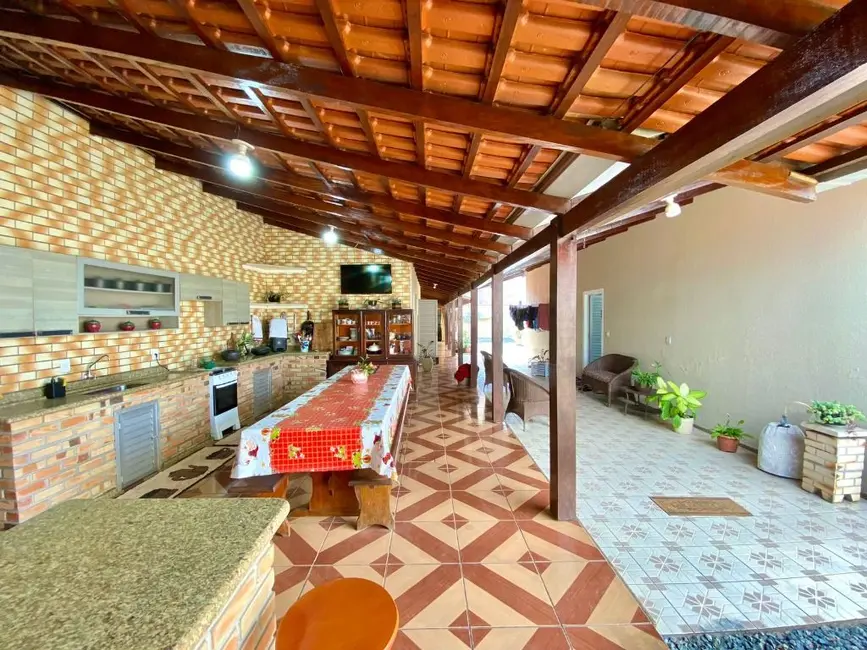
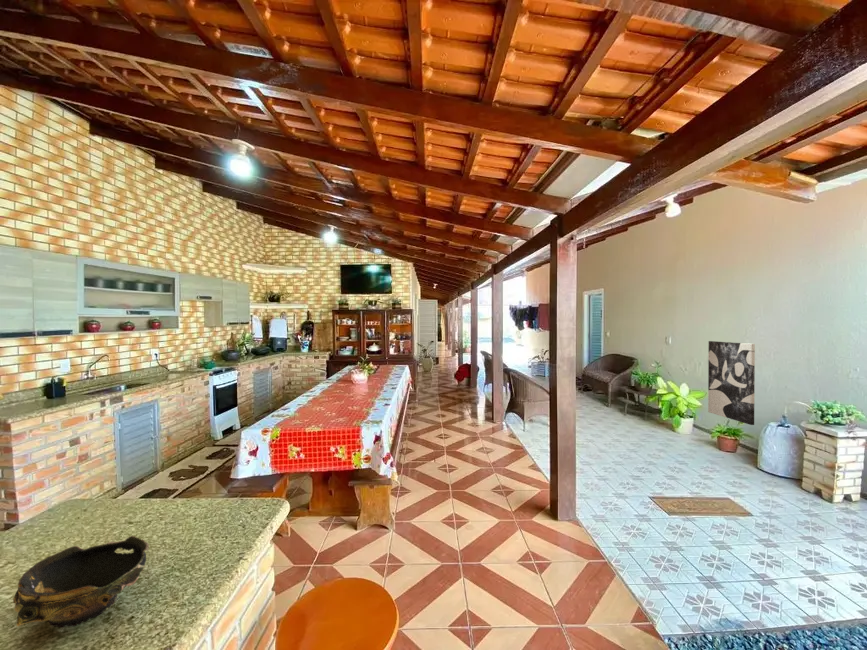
+ bowl [12,535,150,628]
+ wall art [707,340,756,426]
